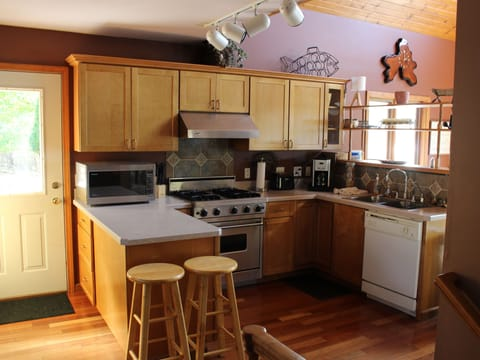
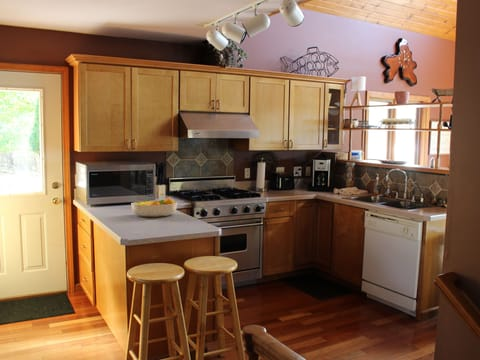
+ fruit bowl [130,197,178,218]
